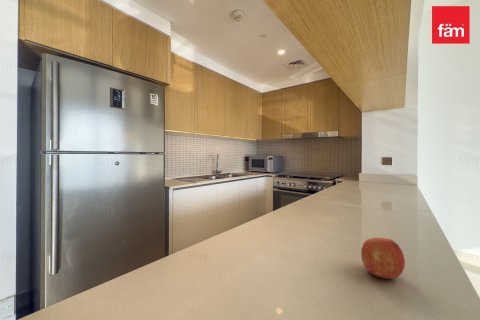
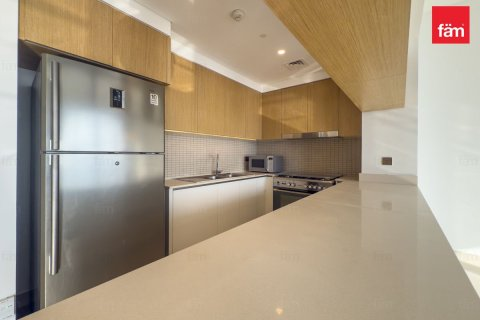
- fruit [360,237,406,280]
